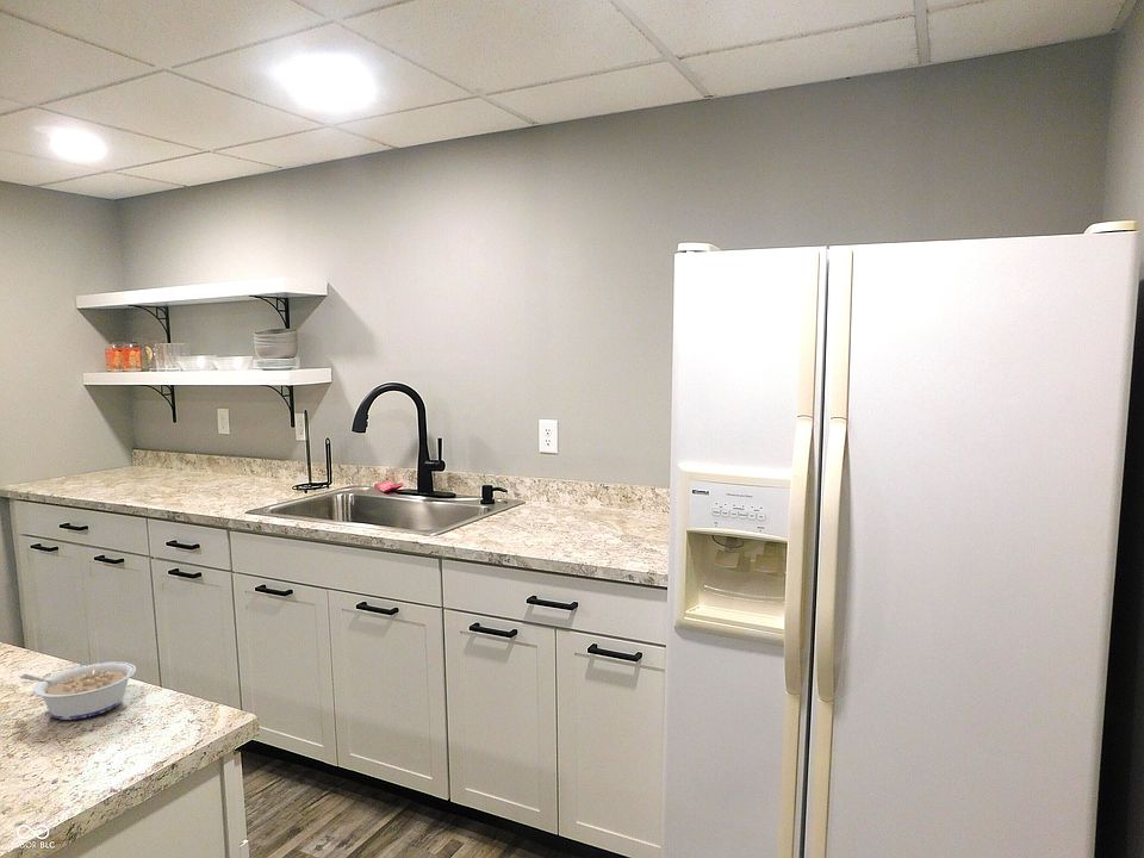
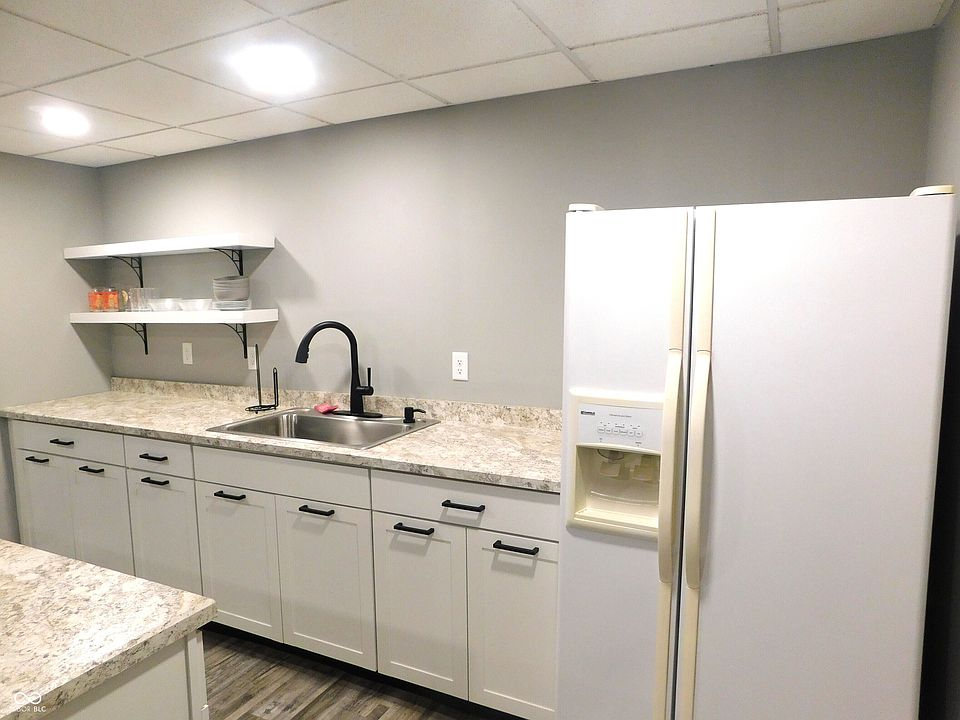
- legume [19,660,137,721]
